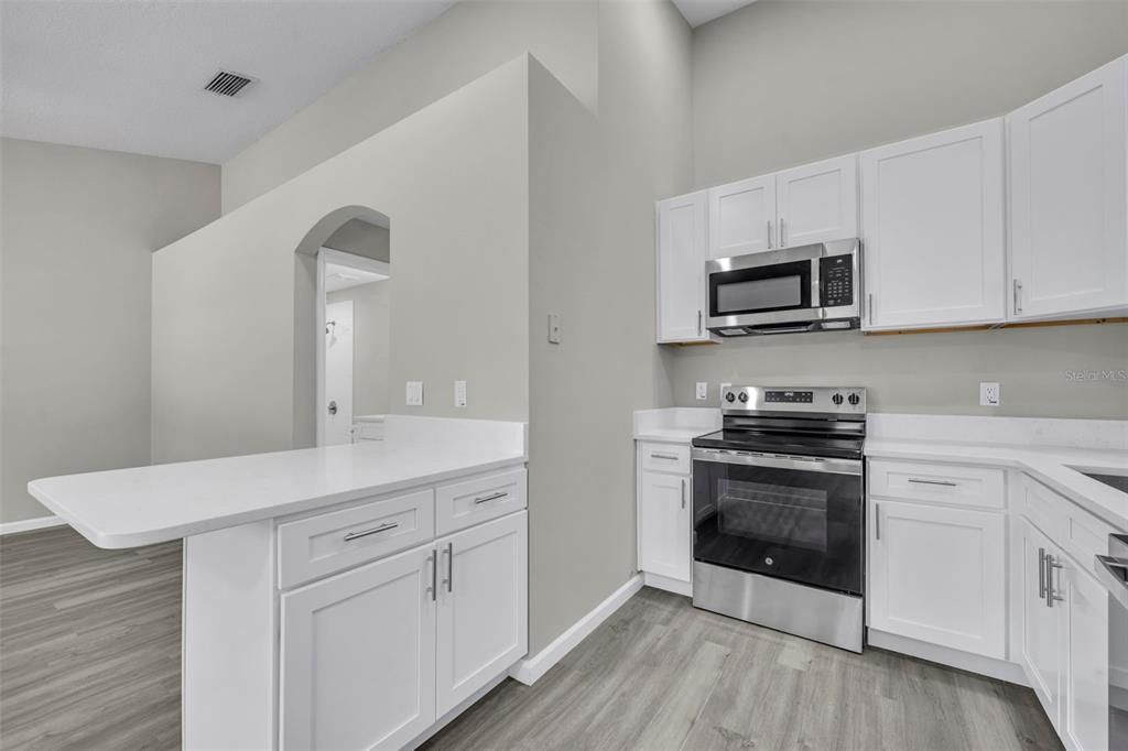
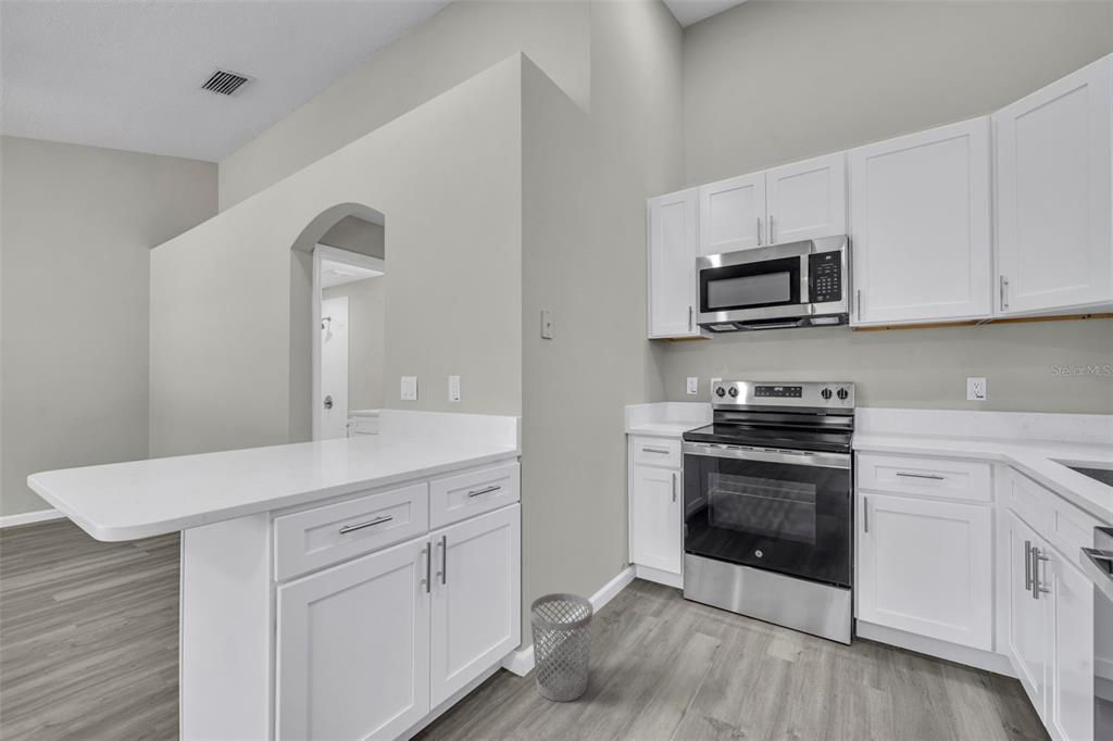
+ wastebasket [529,592,595,703]
